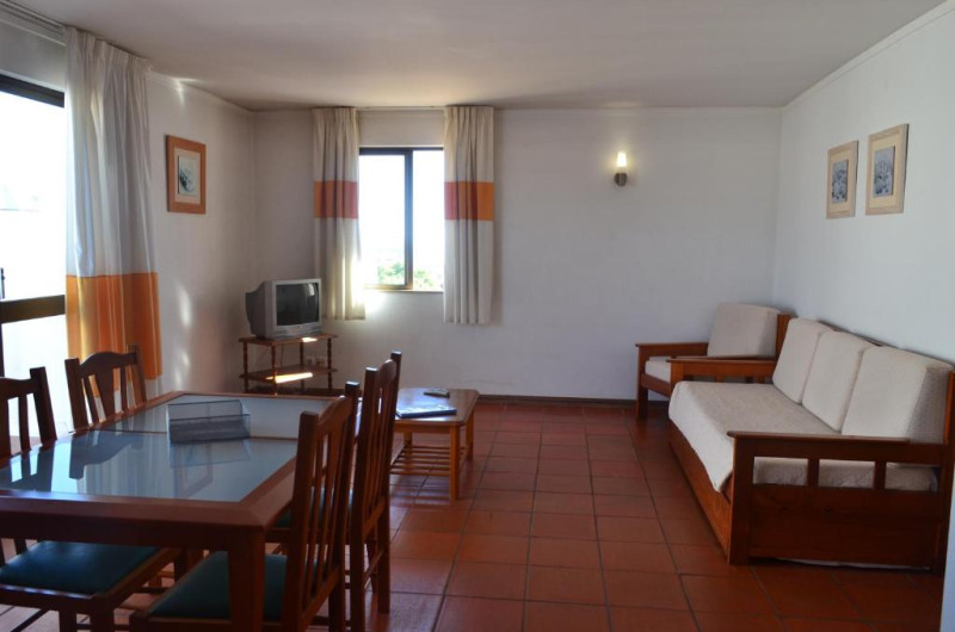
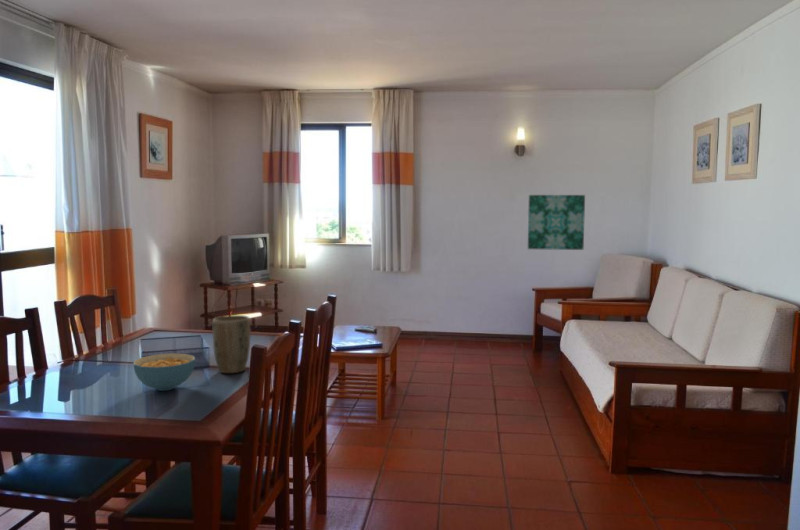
+ cereal bowl [132,352,196,392]
+ wall art [527,194,586,251]
+ plant pot [212,314,251,374]
